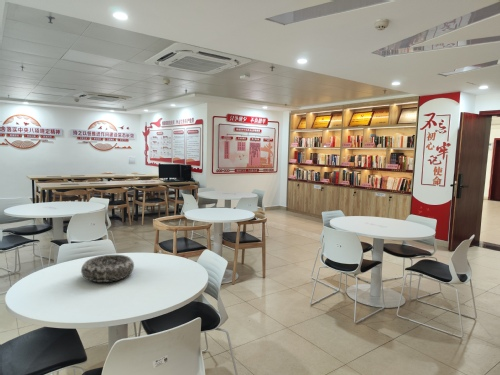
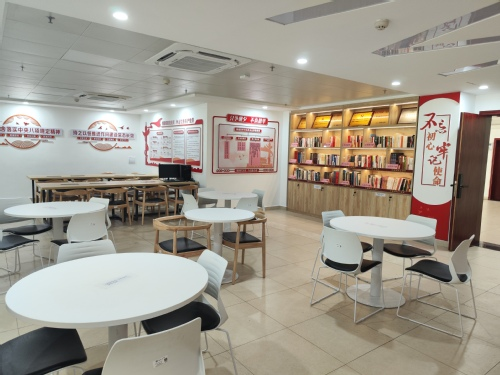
- decorative bowl [80,254,135,283]
